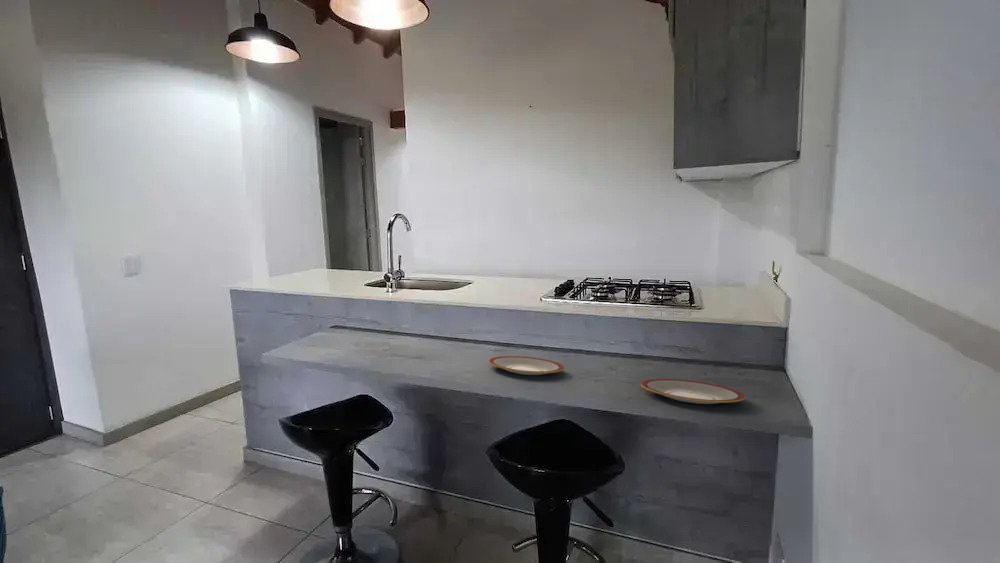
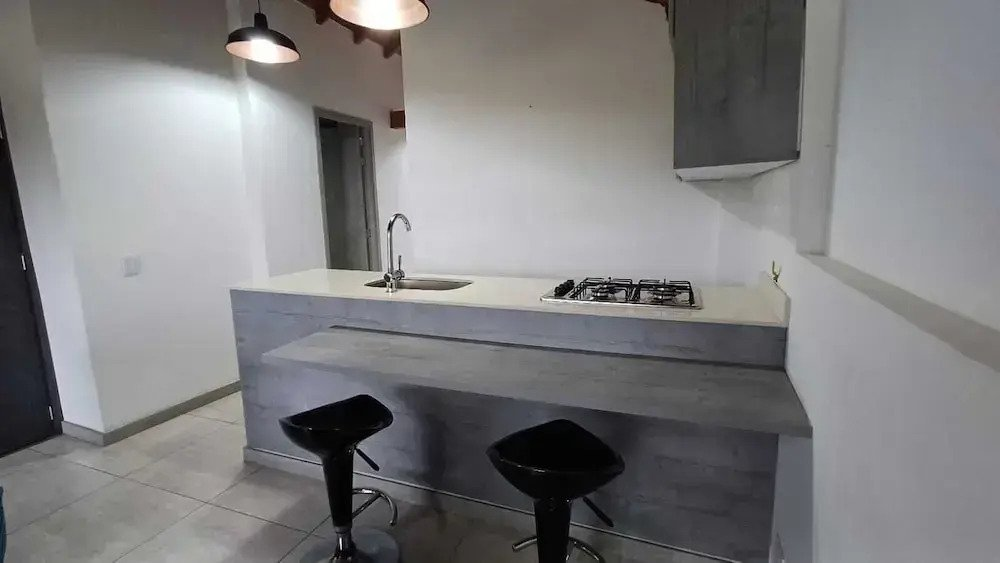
- plate [488,355,565,376]
- plate [640,378,746,405]
